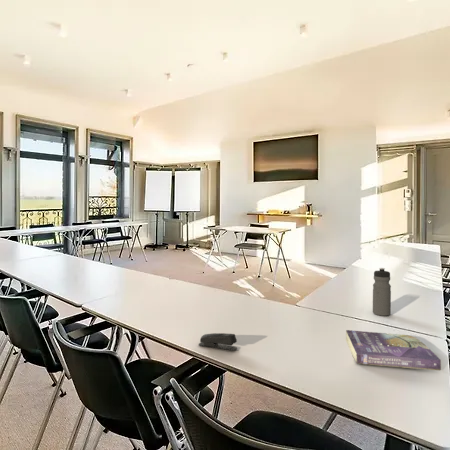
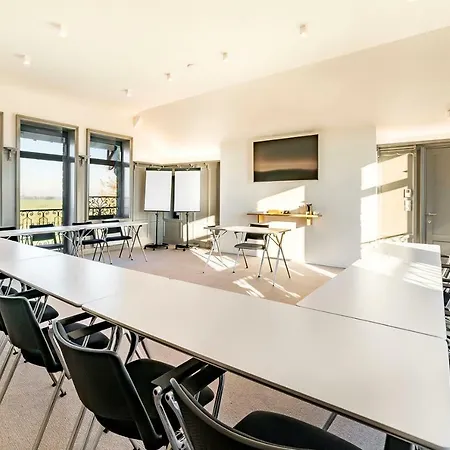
- book [345,329,442,371]
- water bottle [372,267,392,317]
- stapler [197,332,238,352]
